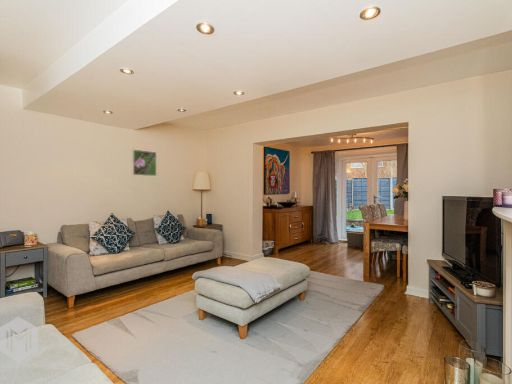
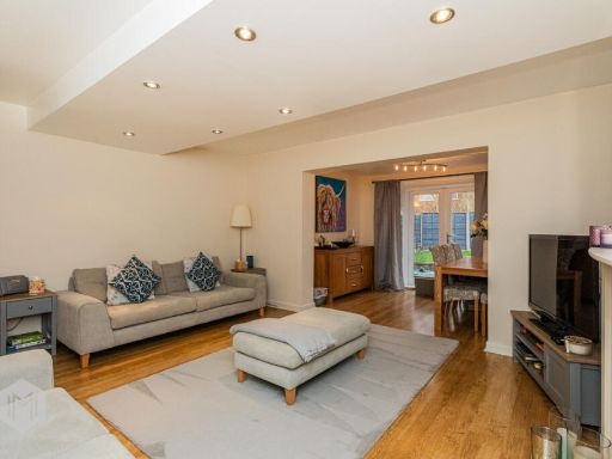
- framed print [131,149,157,177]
